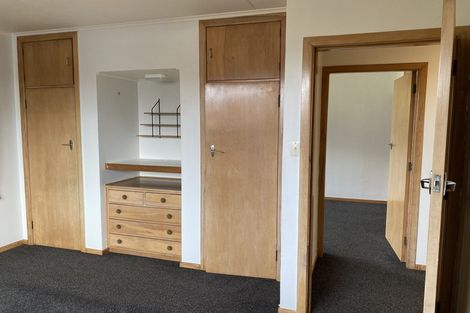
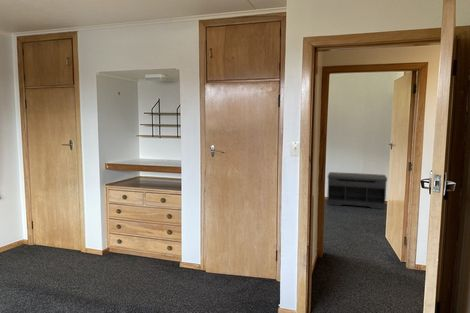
+ bench [326,171,388,210]
